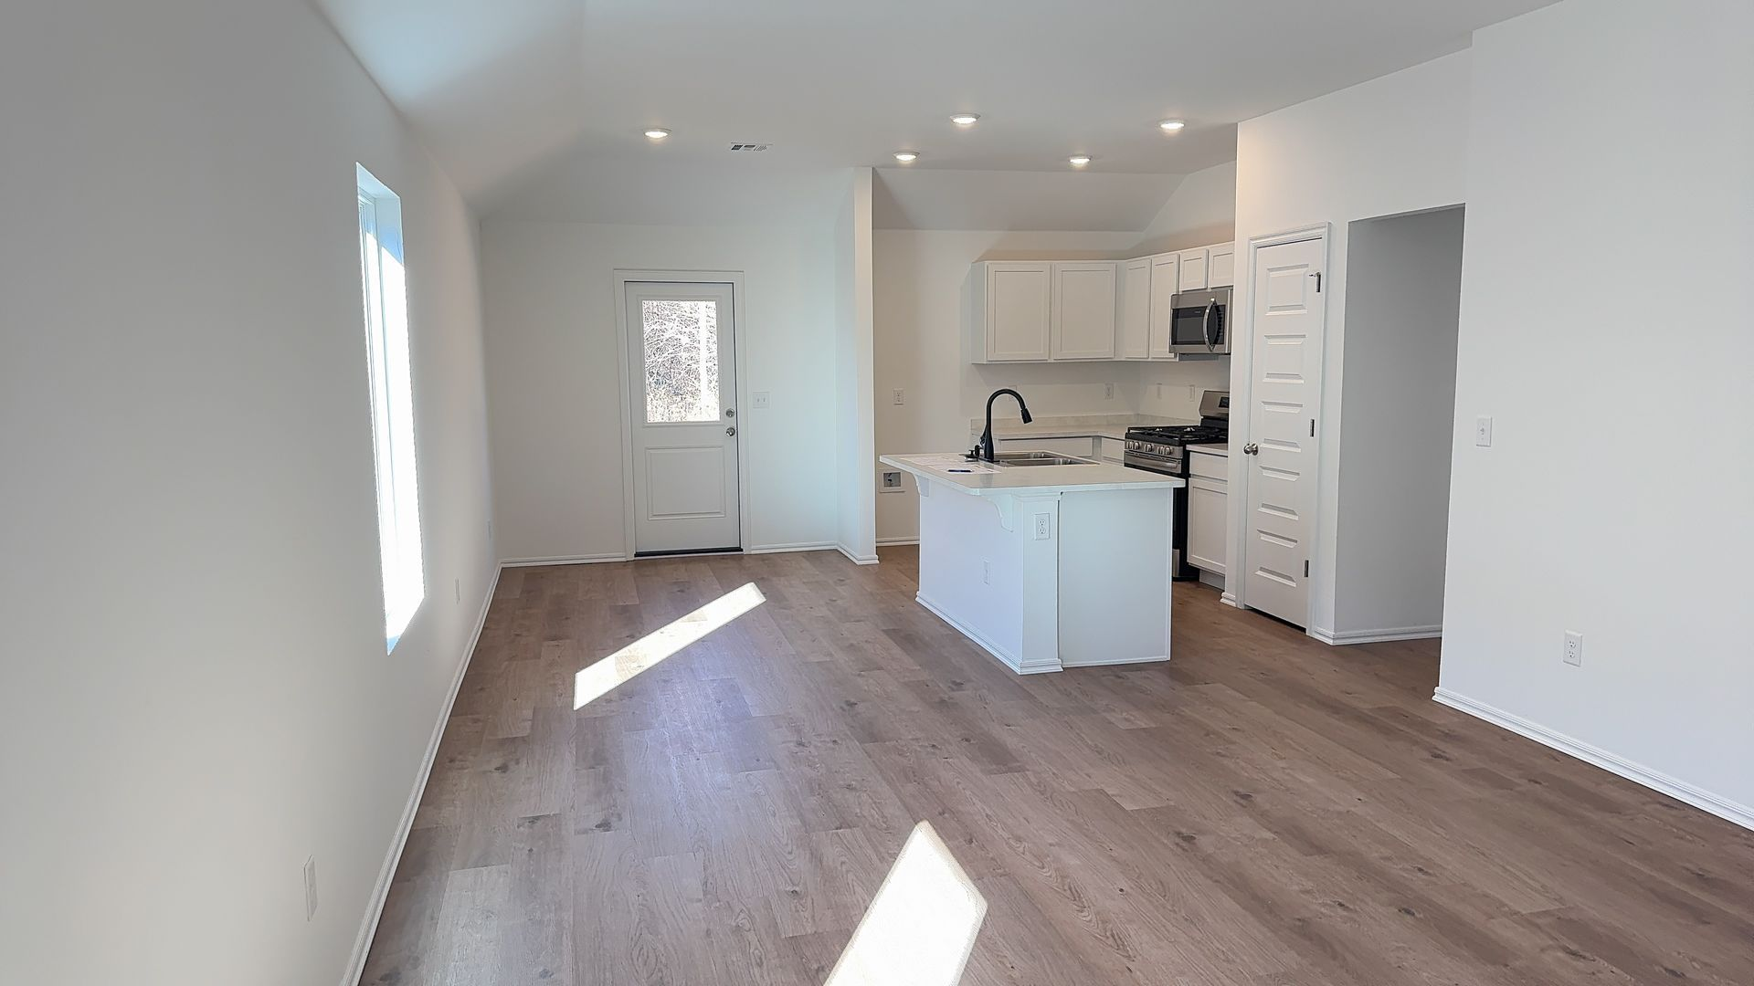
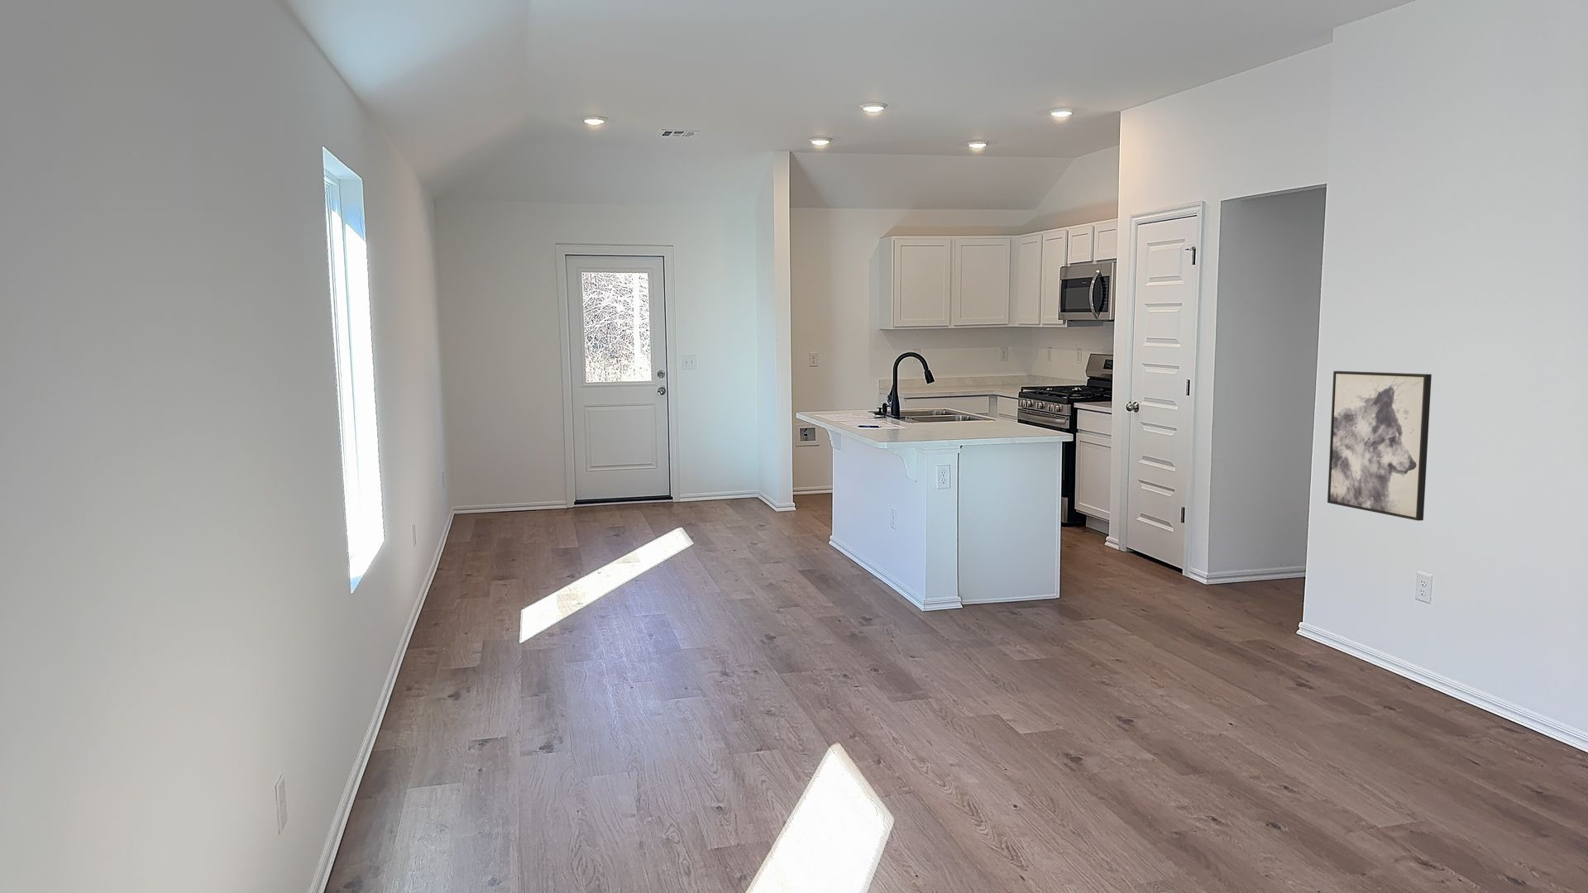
+ wall art [1326,371,1432,522]
